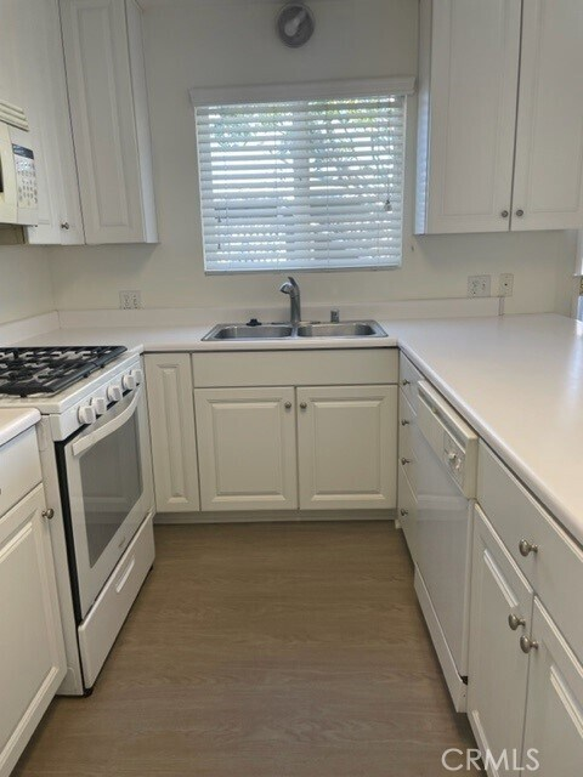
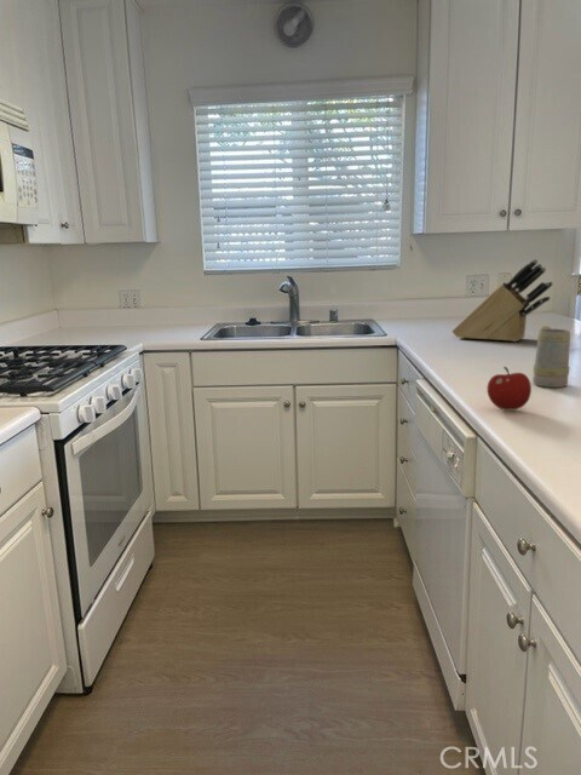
+ mug [531,325,571,389]
+ knife block [450,258,554,343]
+ fruit [487,366,533,412]
